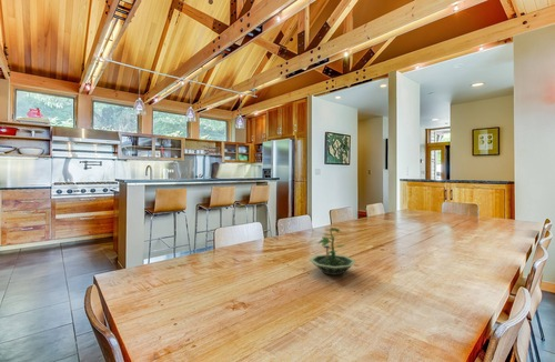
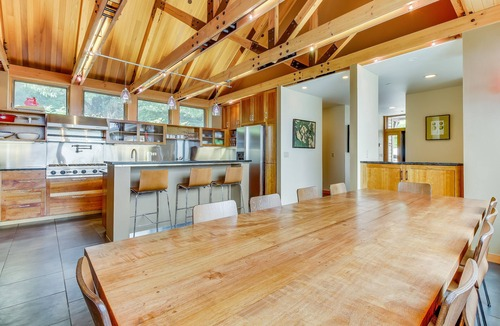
- terrarium [309,227,357,276]
